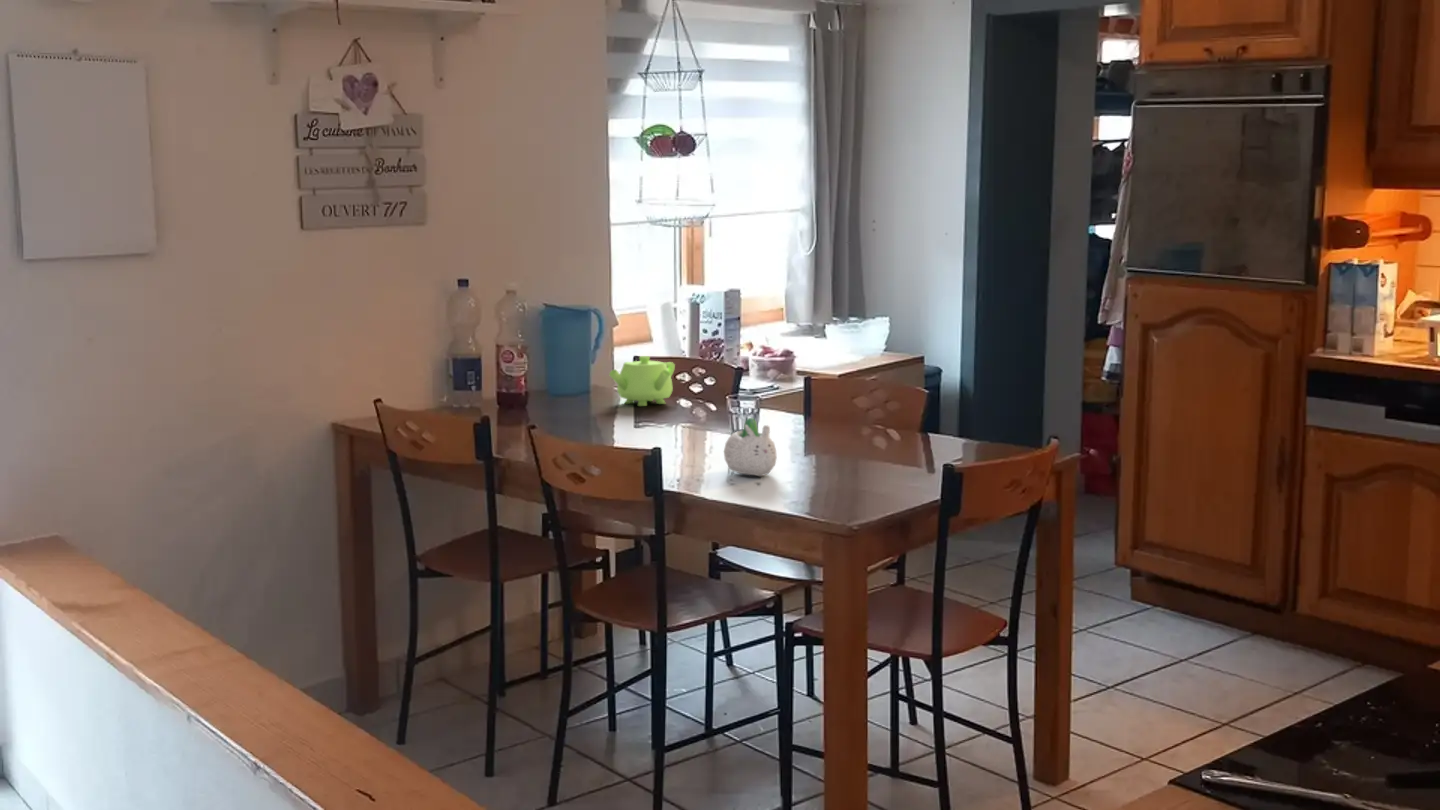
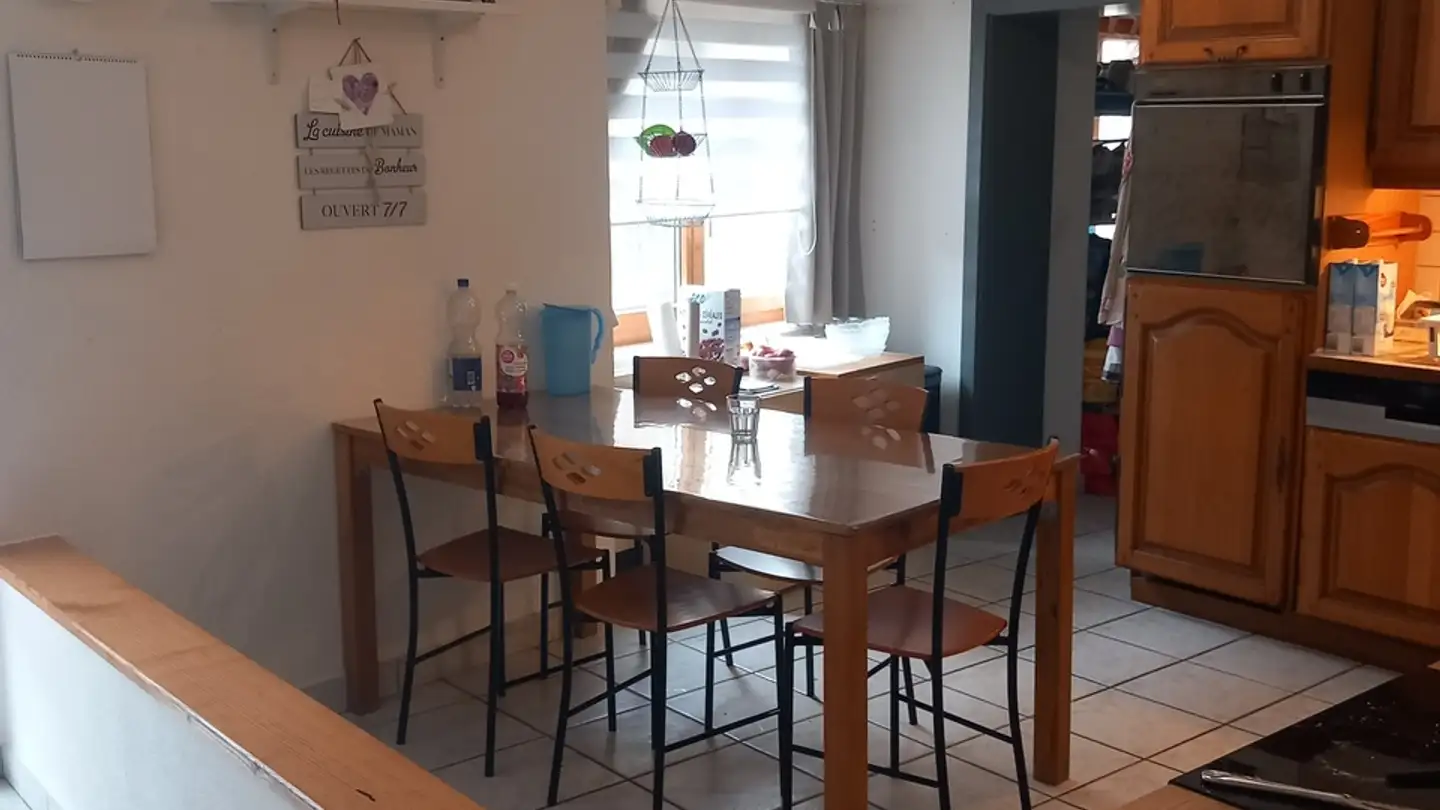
- succulent planter [723,417,778,477]
- teapot [608,355,676,407]
